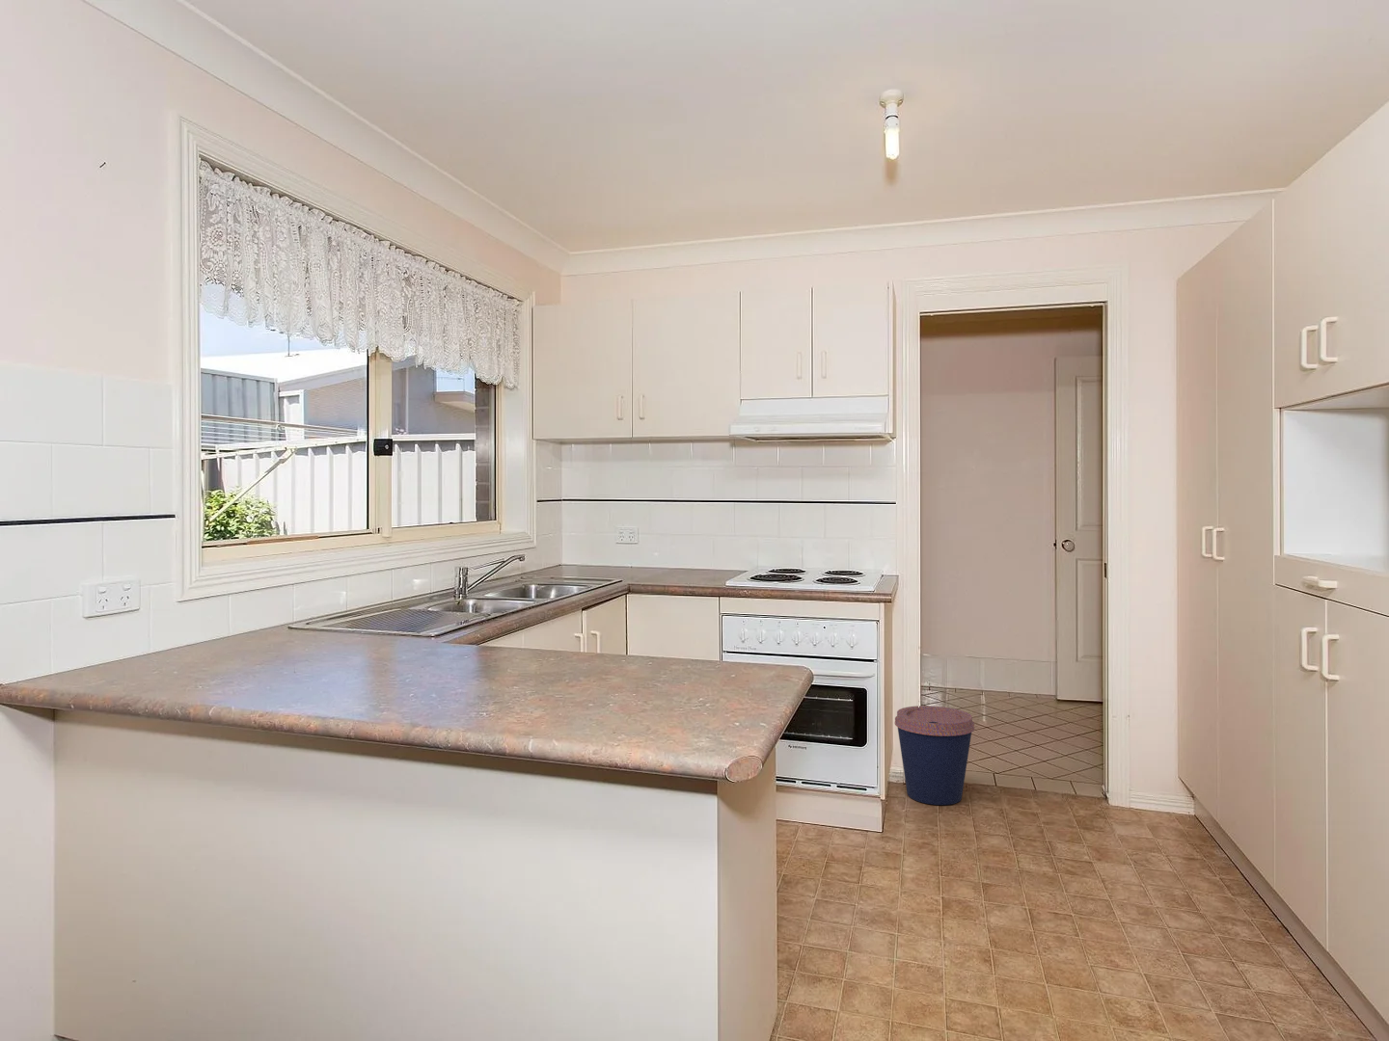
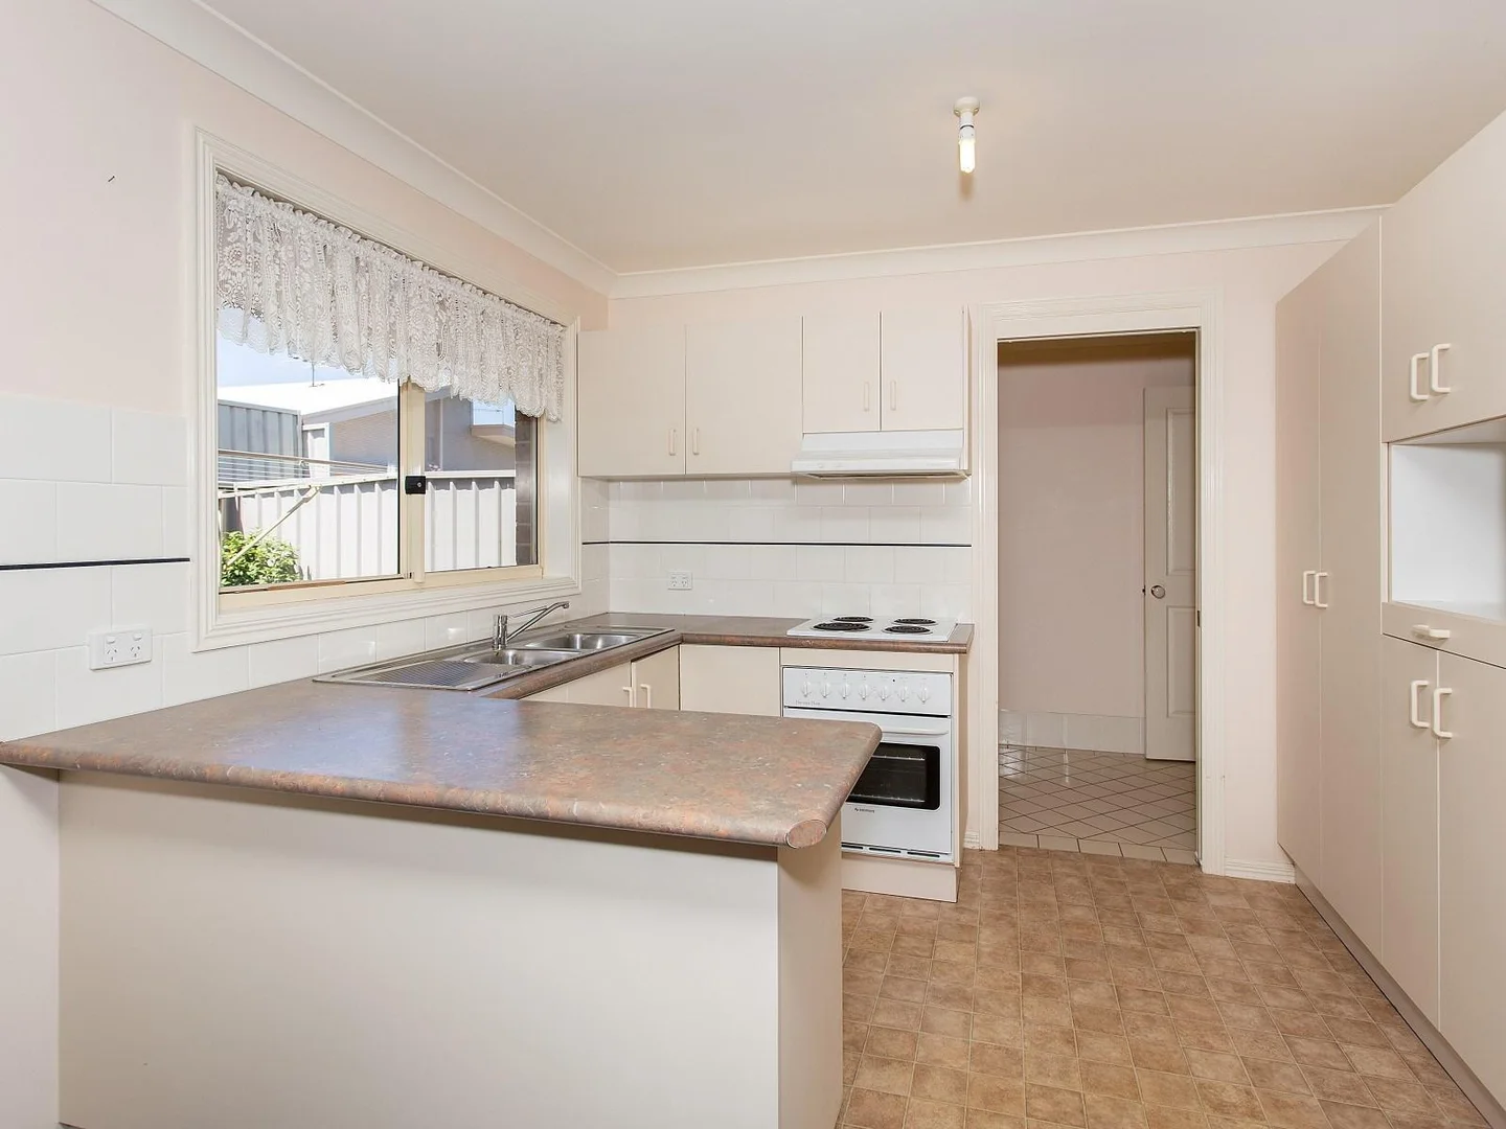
- coffee cup [895,704,976,806]
